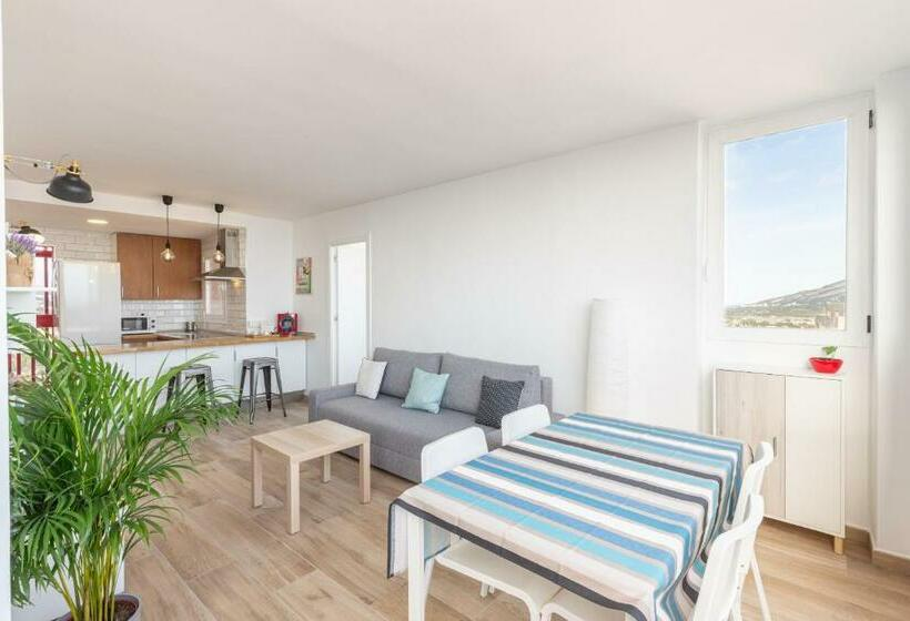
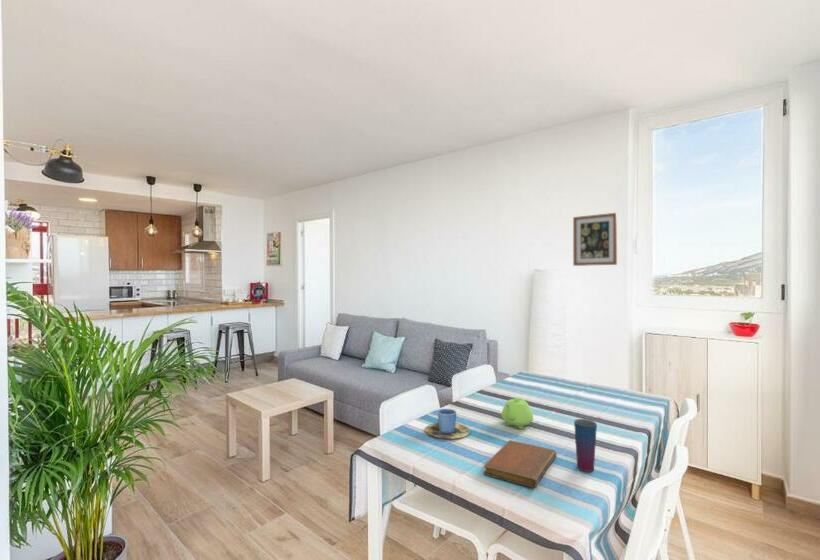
+ cup [573,418,598,473]
+ notebook [482,439,558,489]
+ cup [424,408,471,439]
+ teapot [501,396,534,430]
+ wall art [572,212,618,267]
